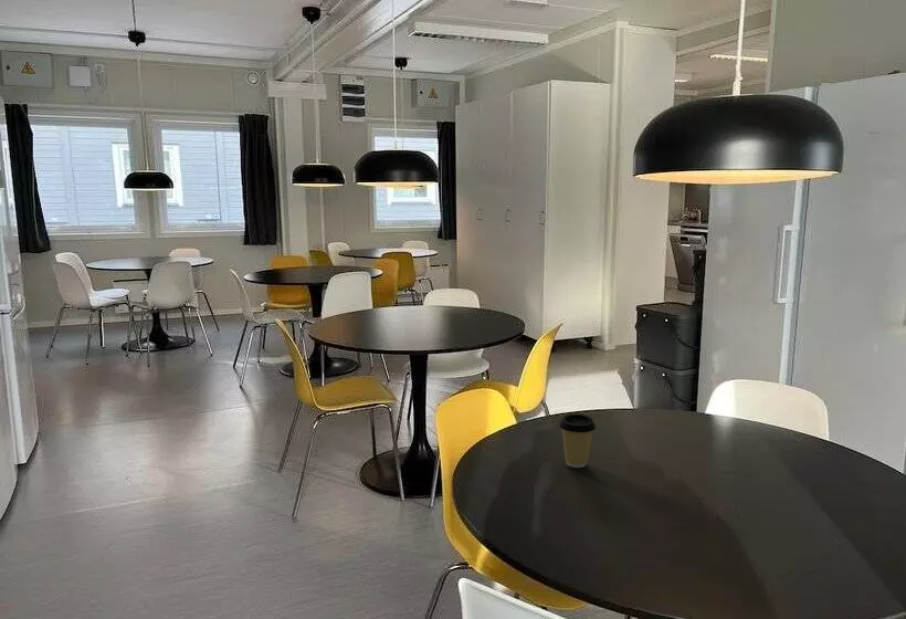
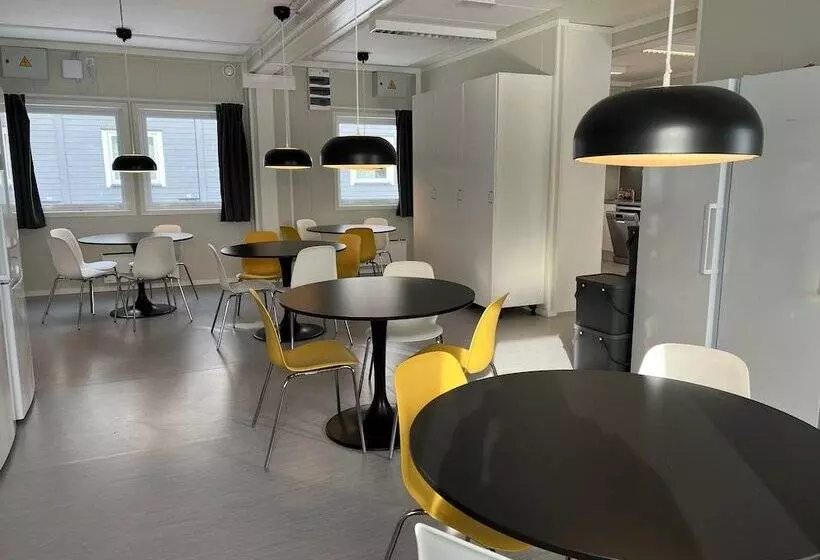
- coffee cup [558,412,597,469]
